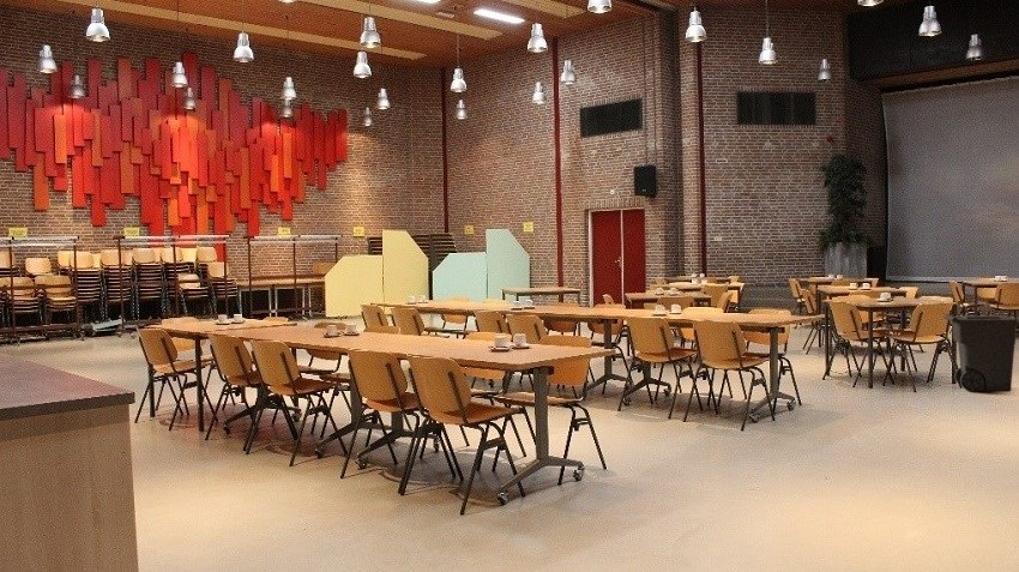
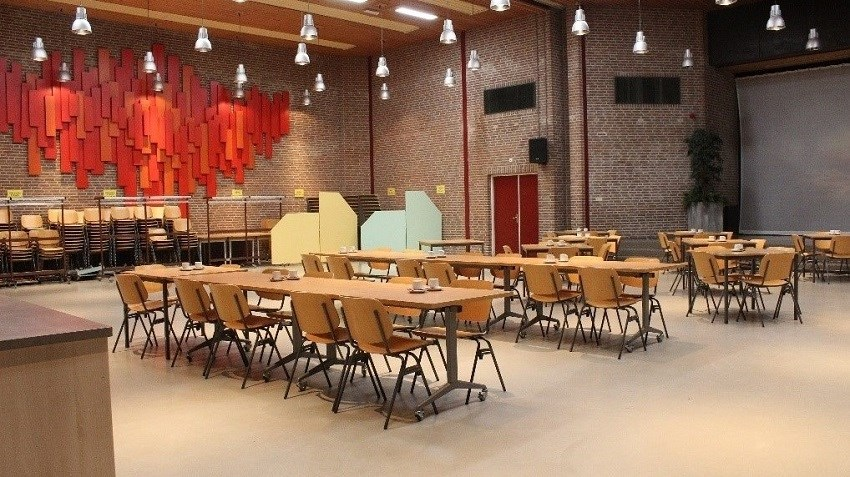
- trash can [942,313,1019,393]
